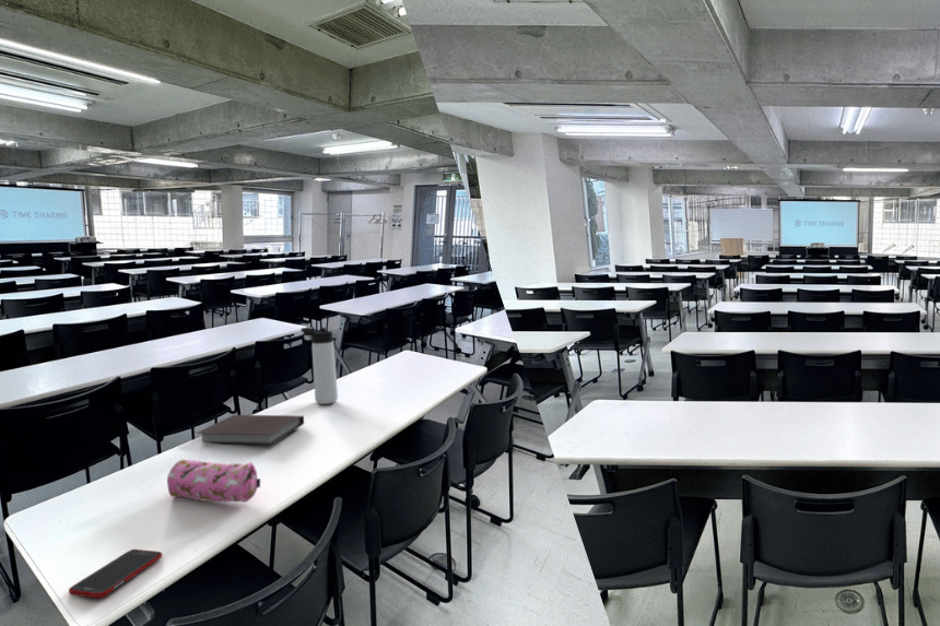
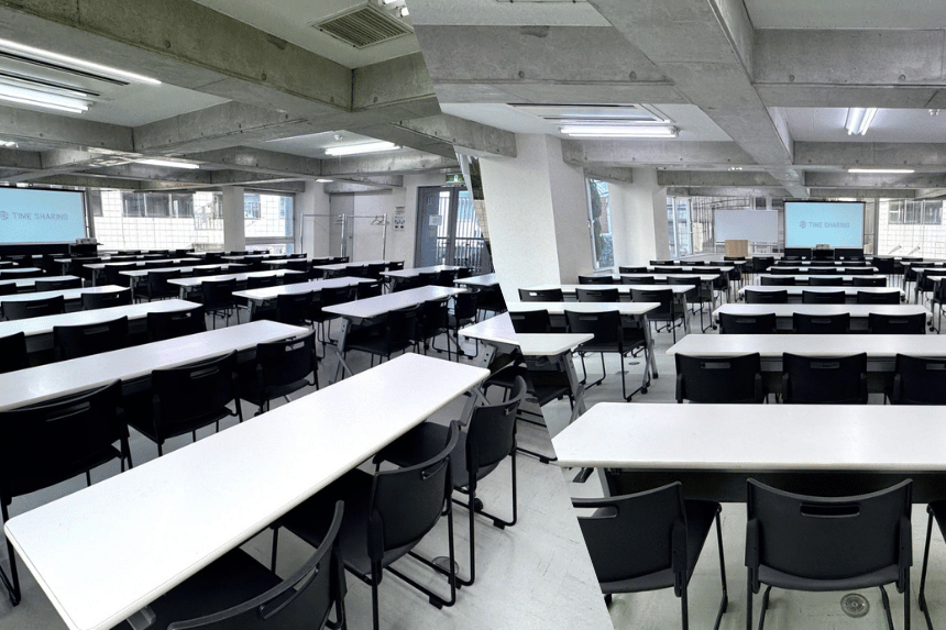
- cell phone [68,548,163,599]
- notebook [195,414,305,446]
- pencil case [166,459,261,504]
- thermos bottle [299,327,339,405]
